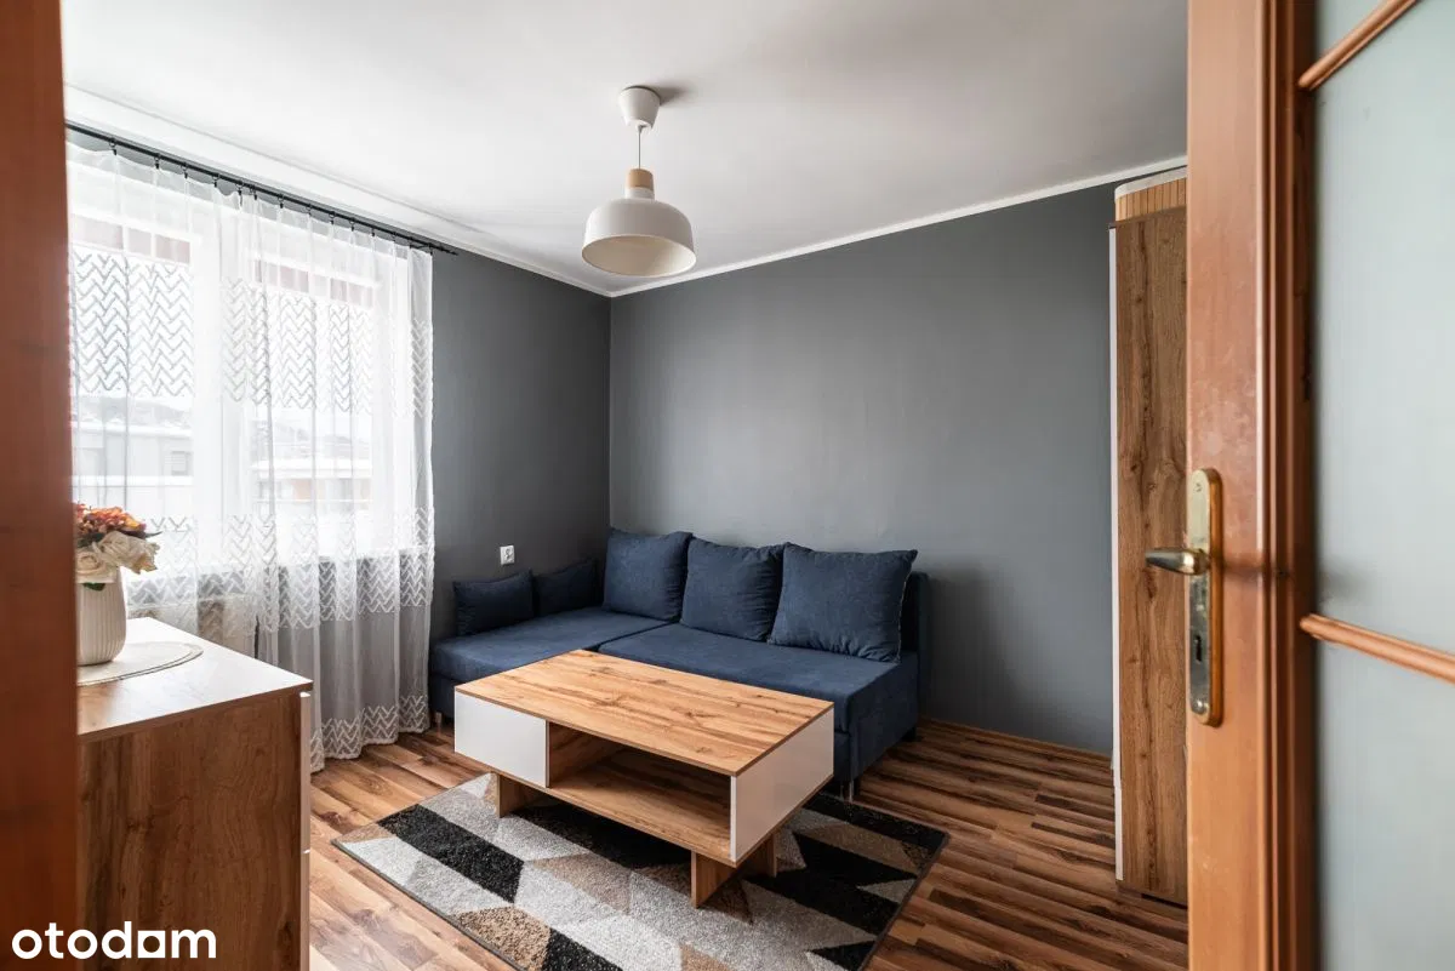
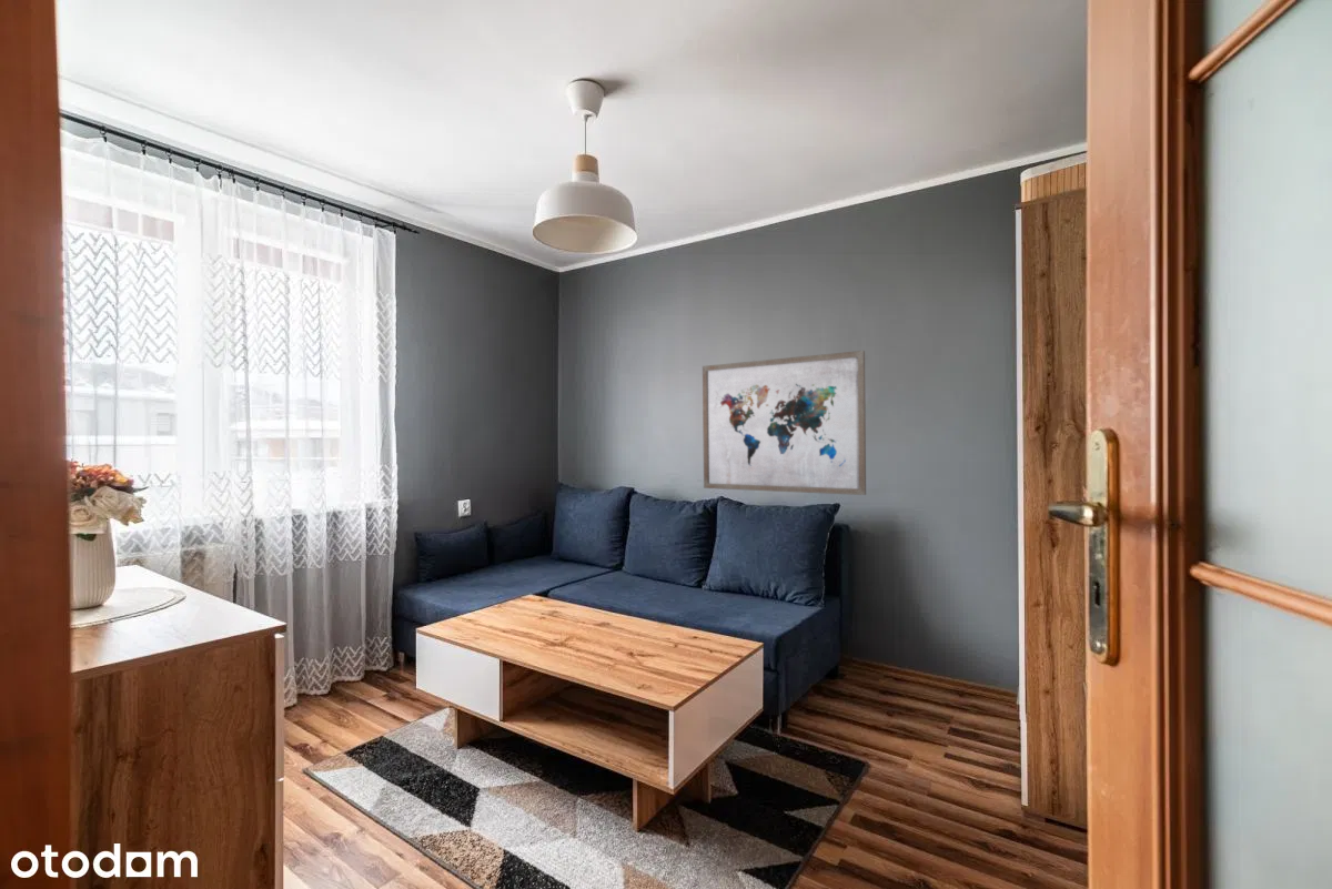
+ wall art [702,350,867,496]
